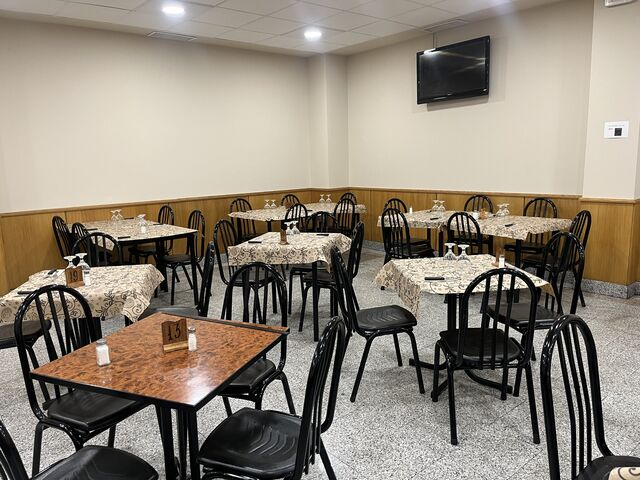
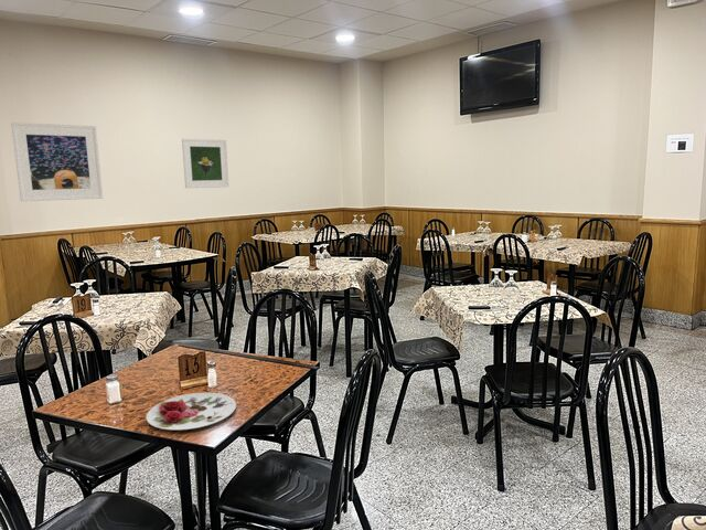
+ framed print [10,121,104,202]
+ plate [146,392,237,431]
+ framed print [181,138,231,189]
